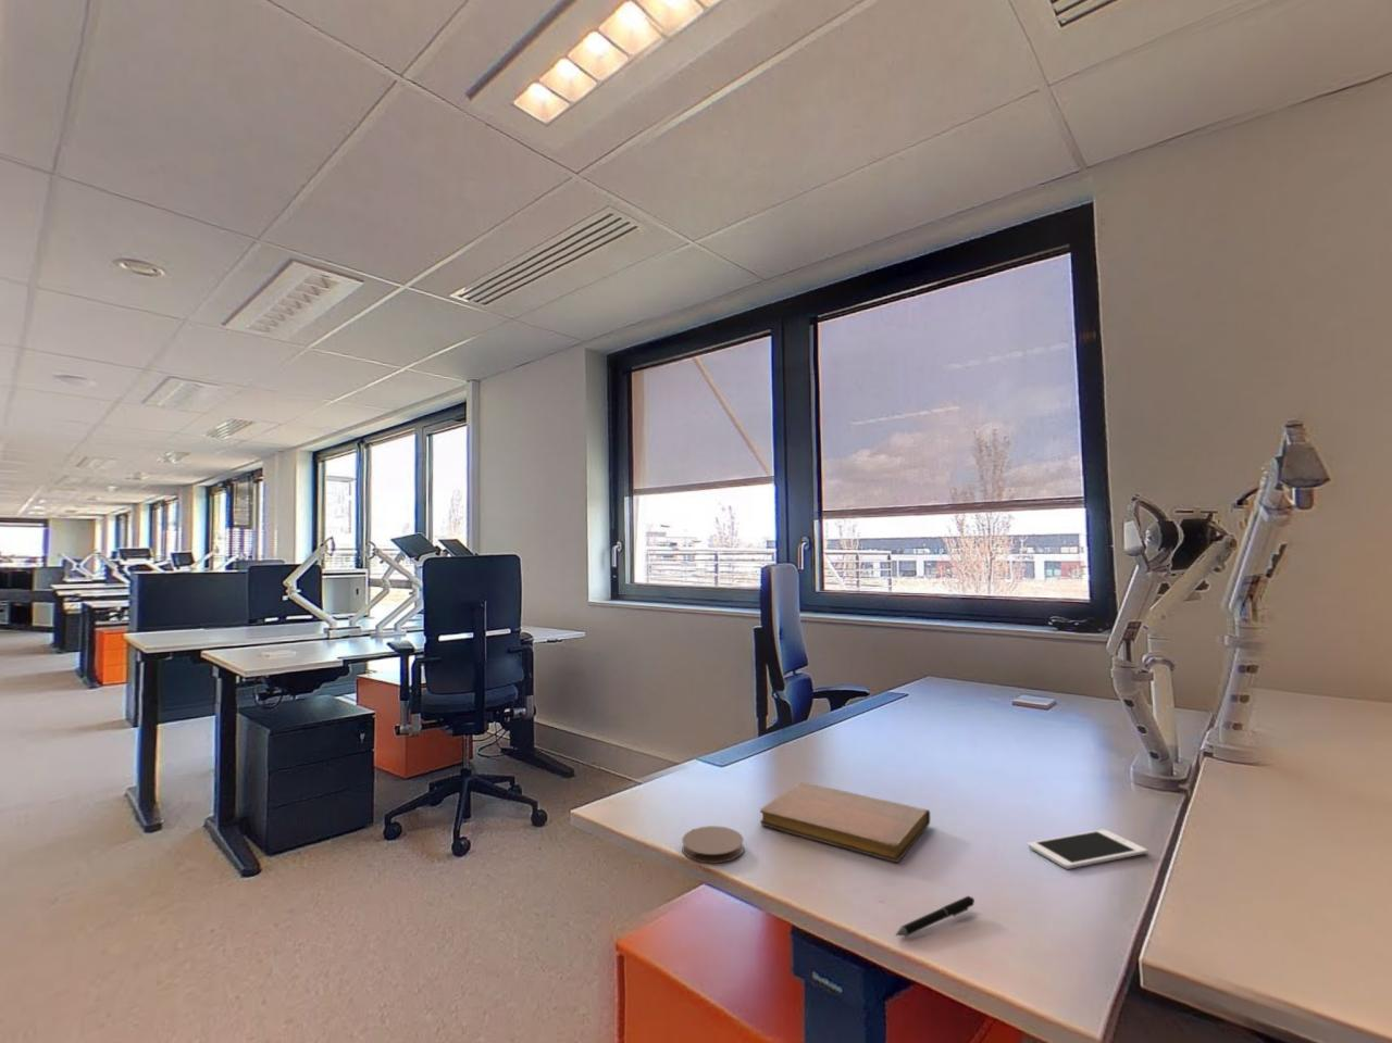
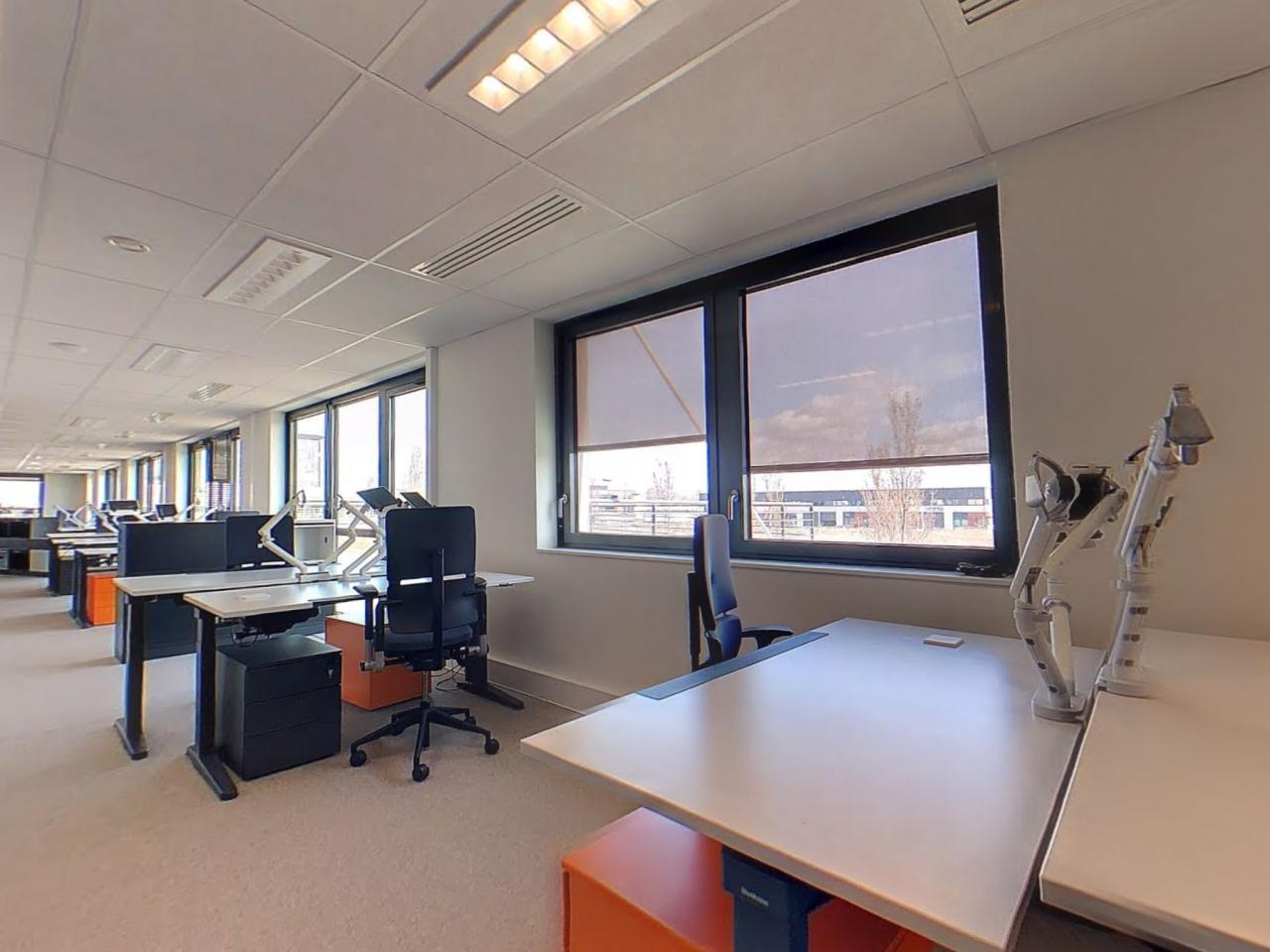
- notebook [760,781,931,863]
- pen [894,895,975,938]
- cell phone [1027,829,1149,870]
- coaster [681,825,745,863]
